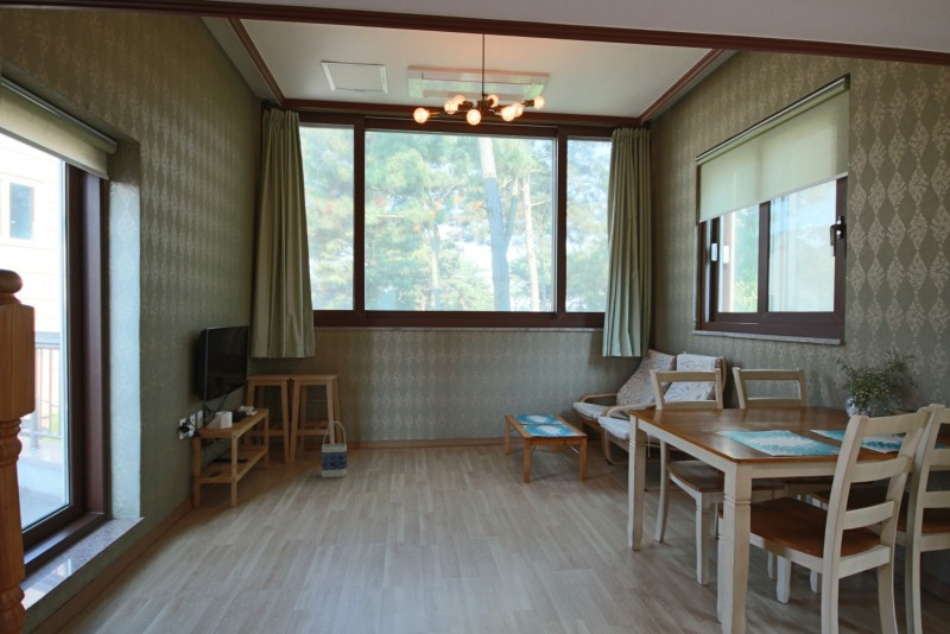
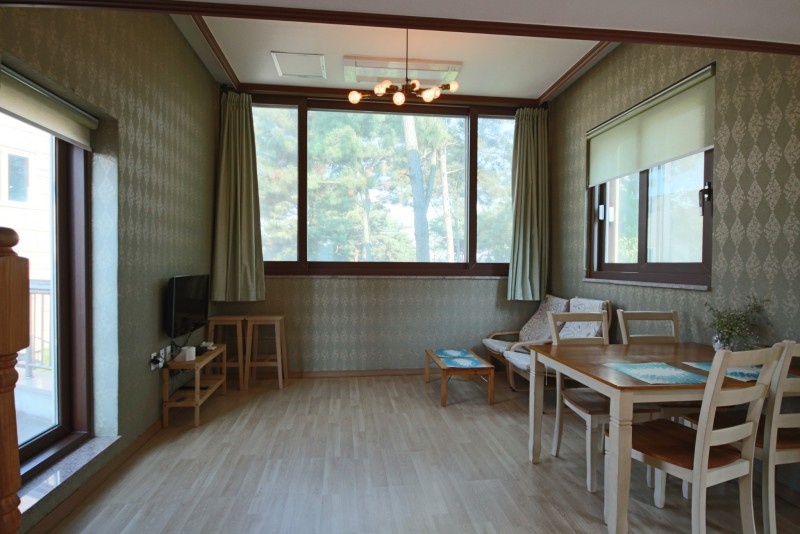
- bag [321,420,348,478]
